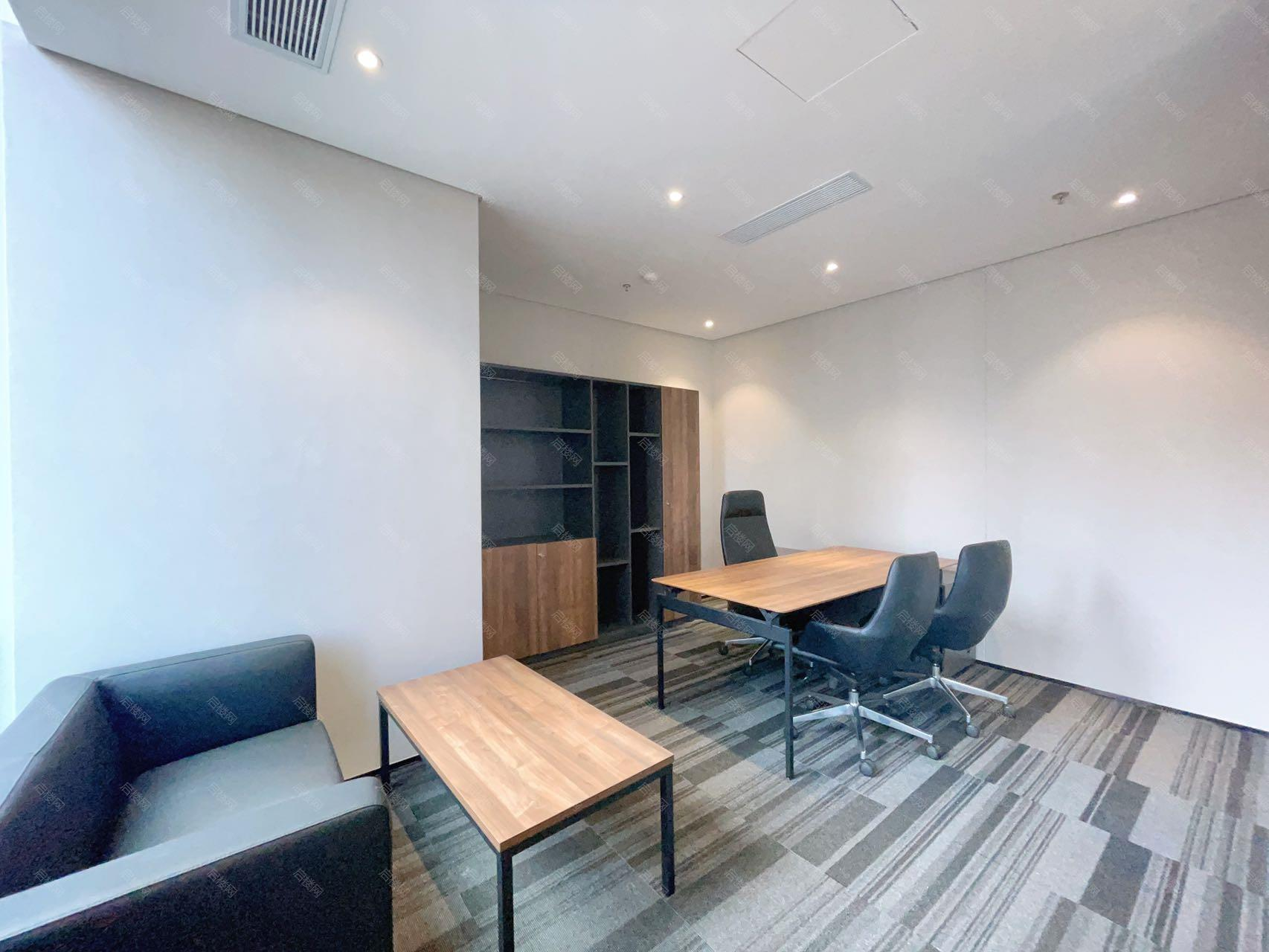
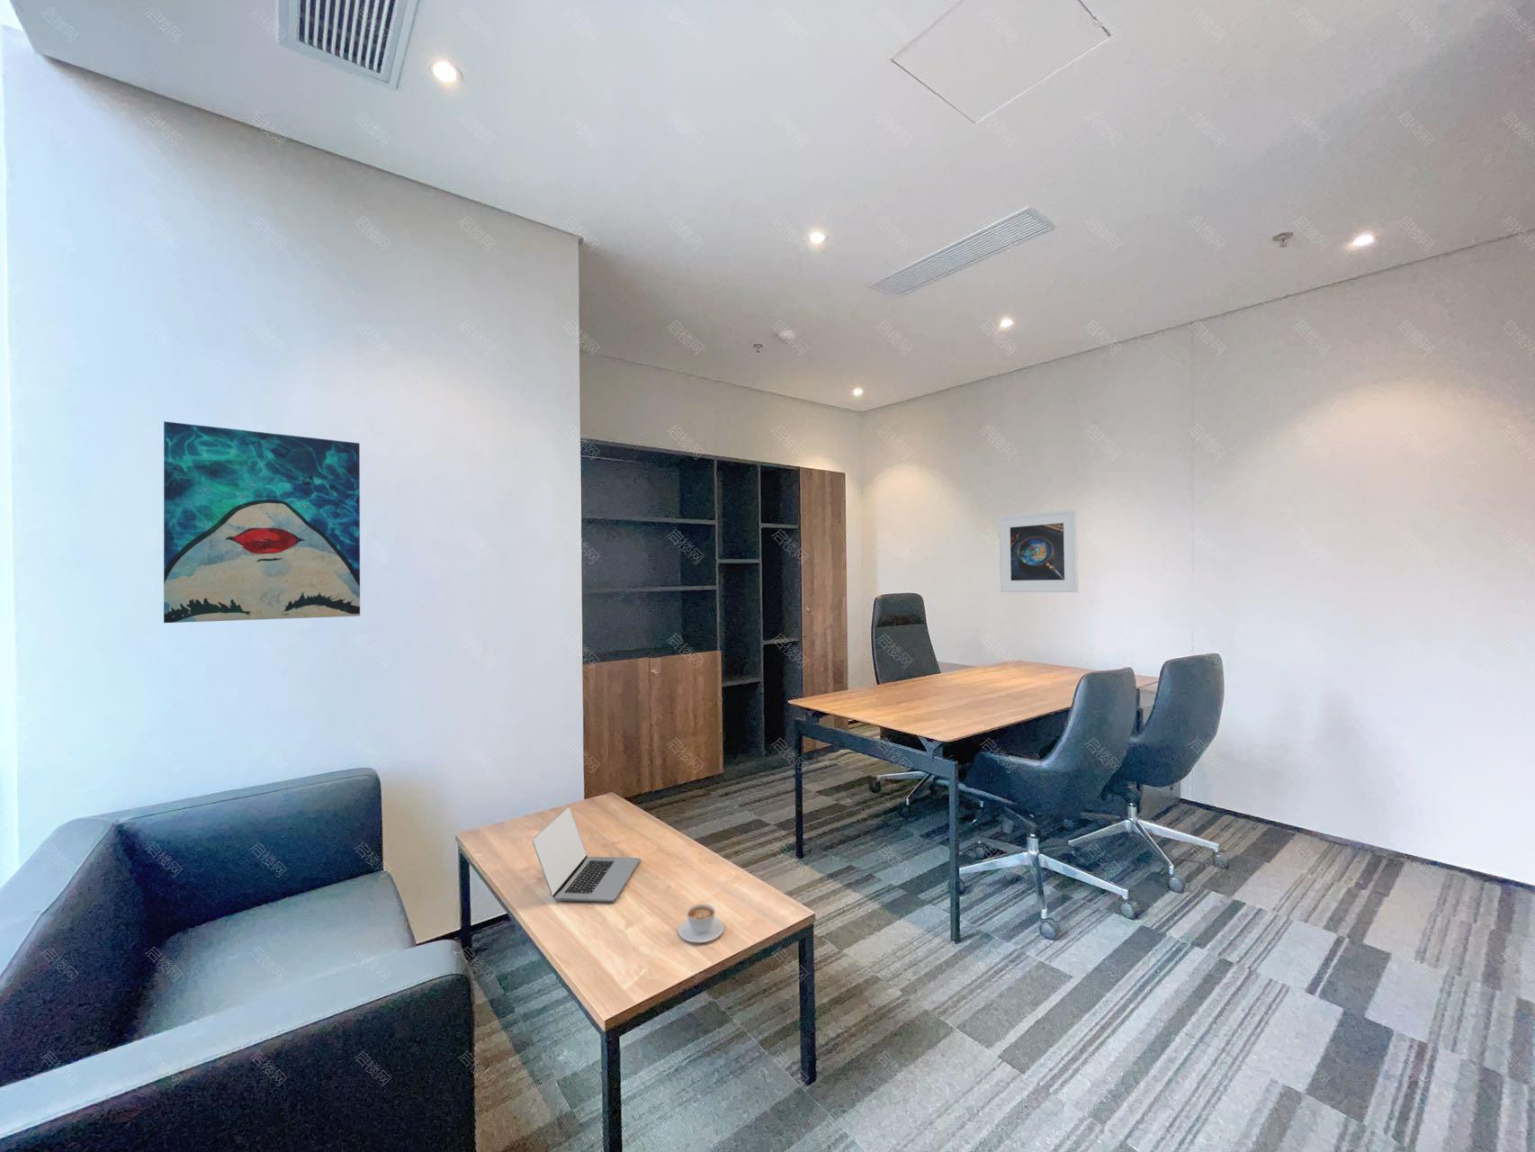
+ laptop [532,806,641,903]
+ wall art [163,420,360,623]
+ coffee cup [677,904,726,943]
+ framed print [999,508,1079,593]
